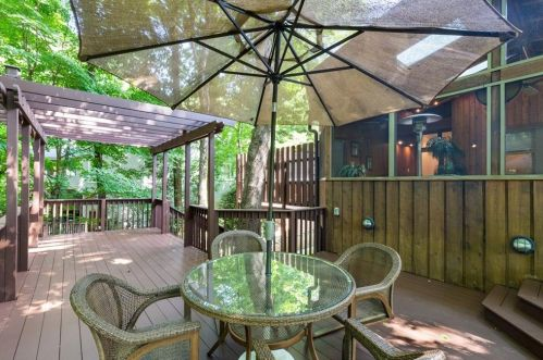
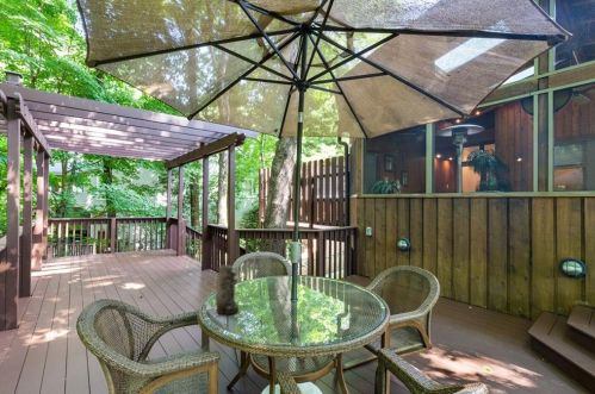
+ vase [215,264,240,315]
